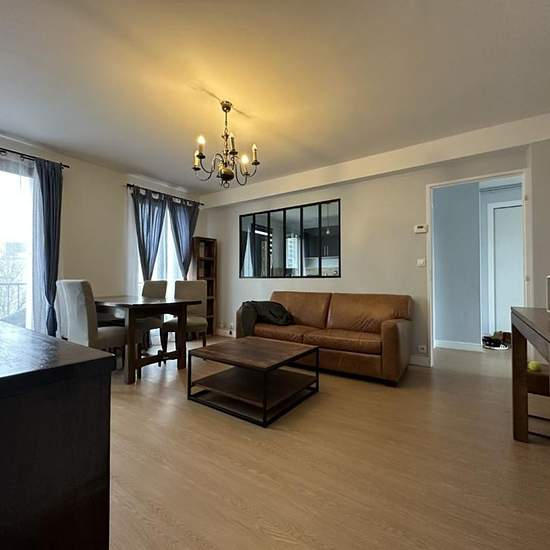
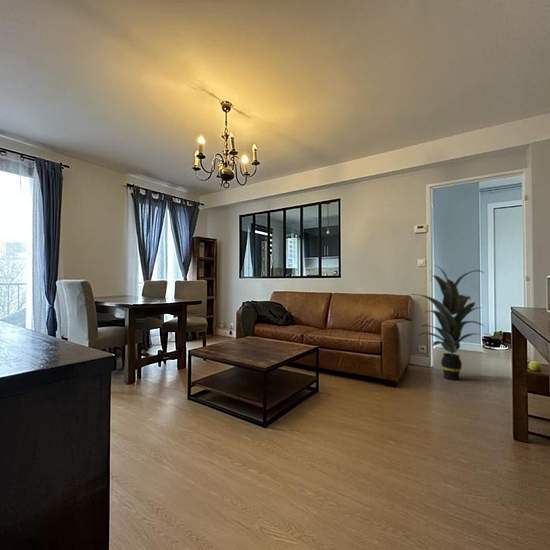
+ indoor plant [410,264,486,381]
